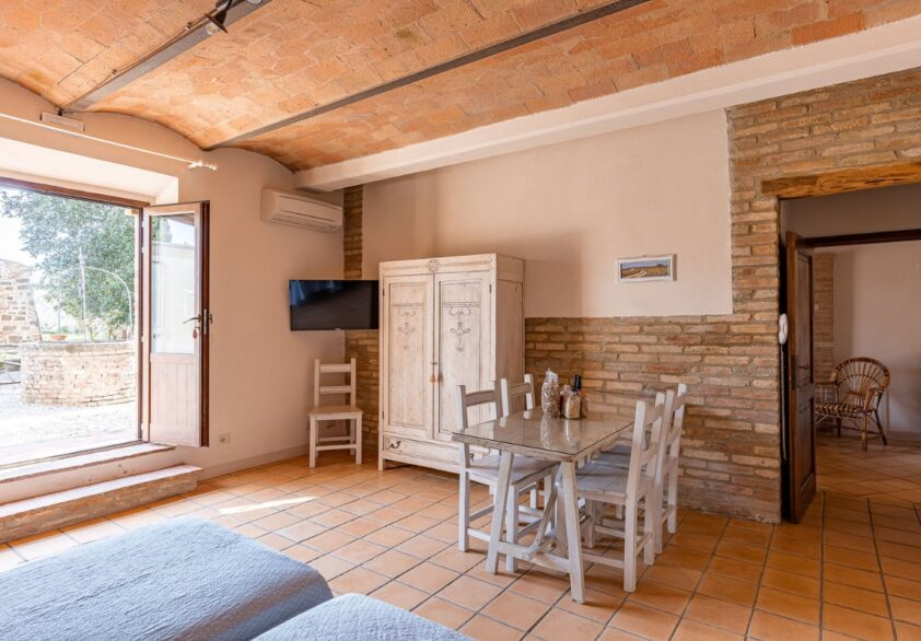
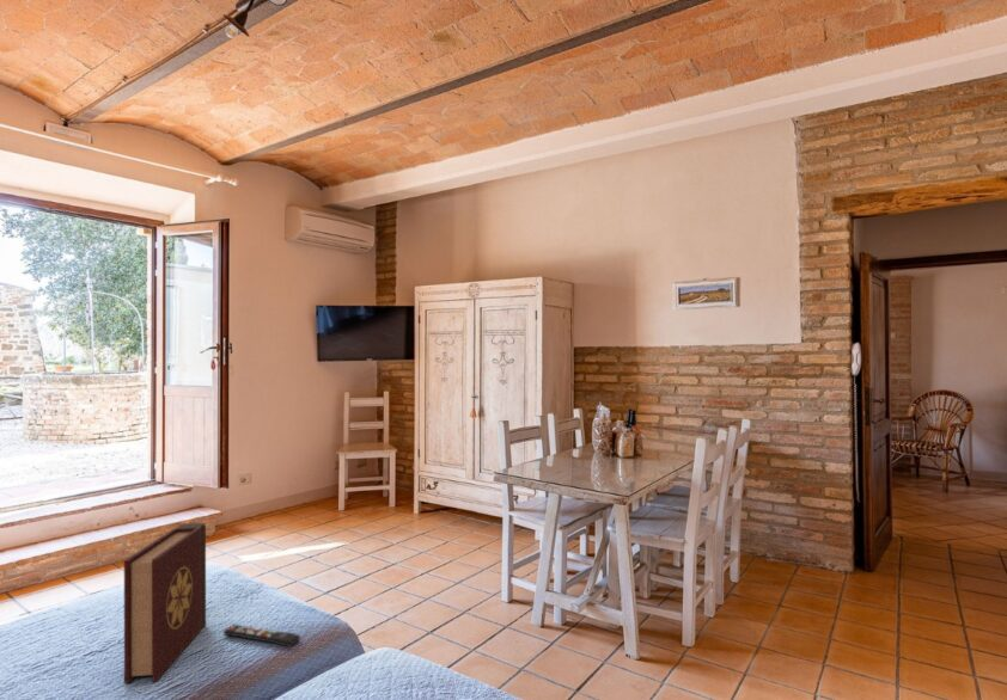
+ book [123,522,207,684]
+ remote control [222,624,301,649]
